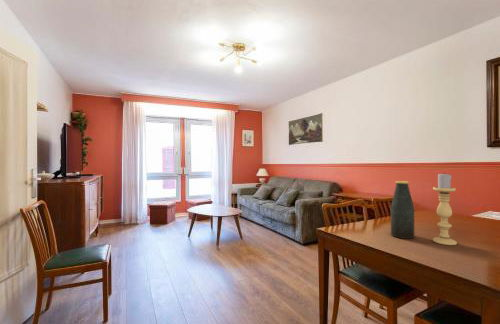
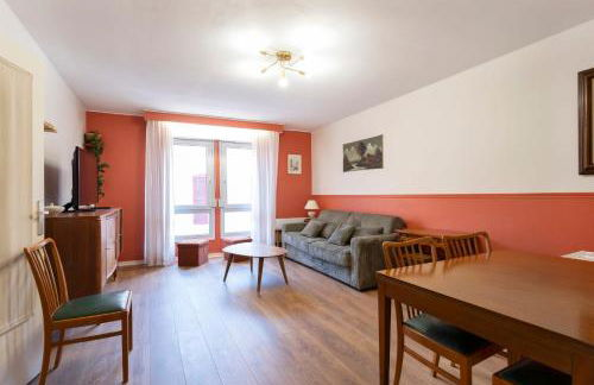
- bottle [390,180,415,240]
- candle holder [432,172,458,246]
